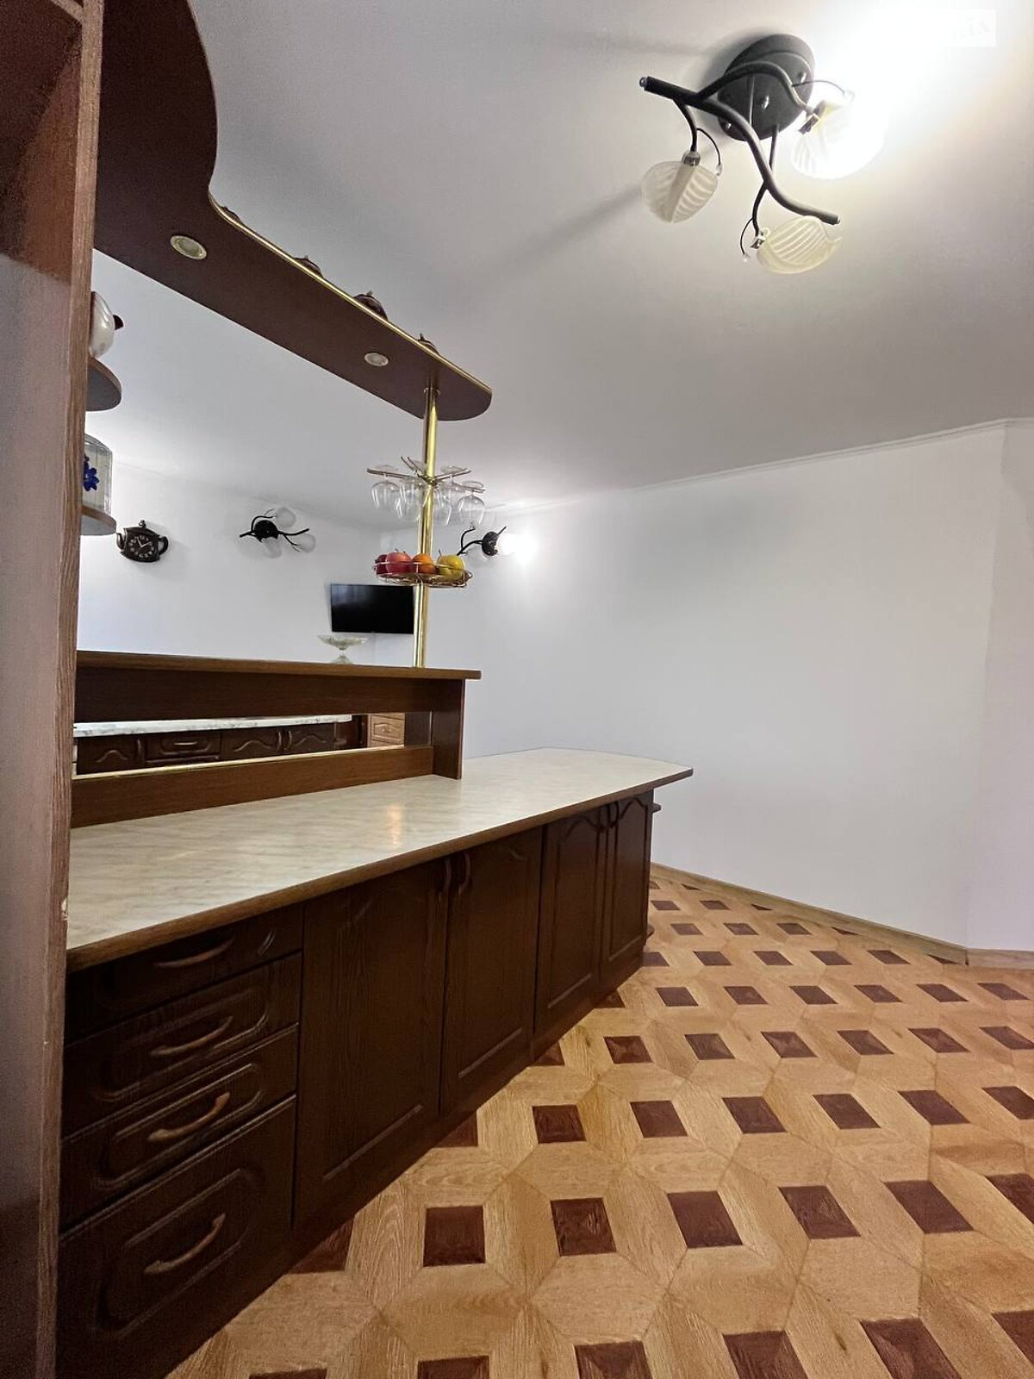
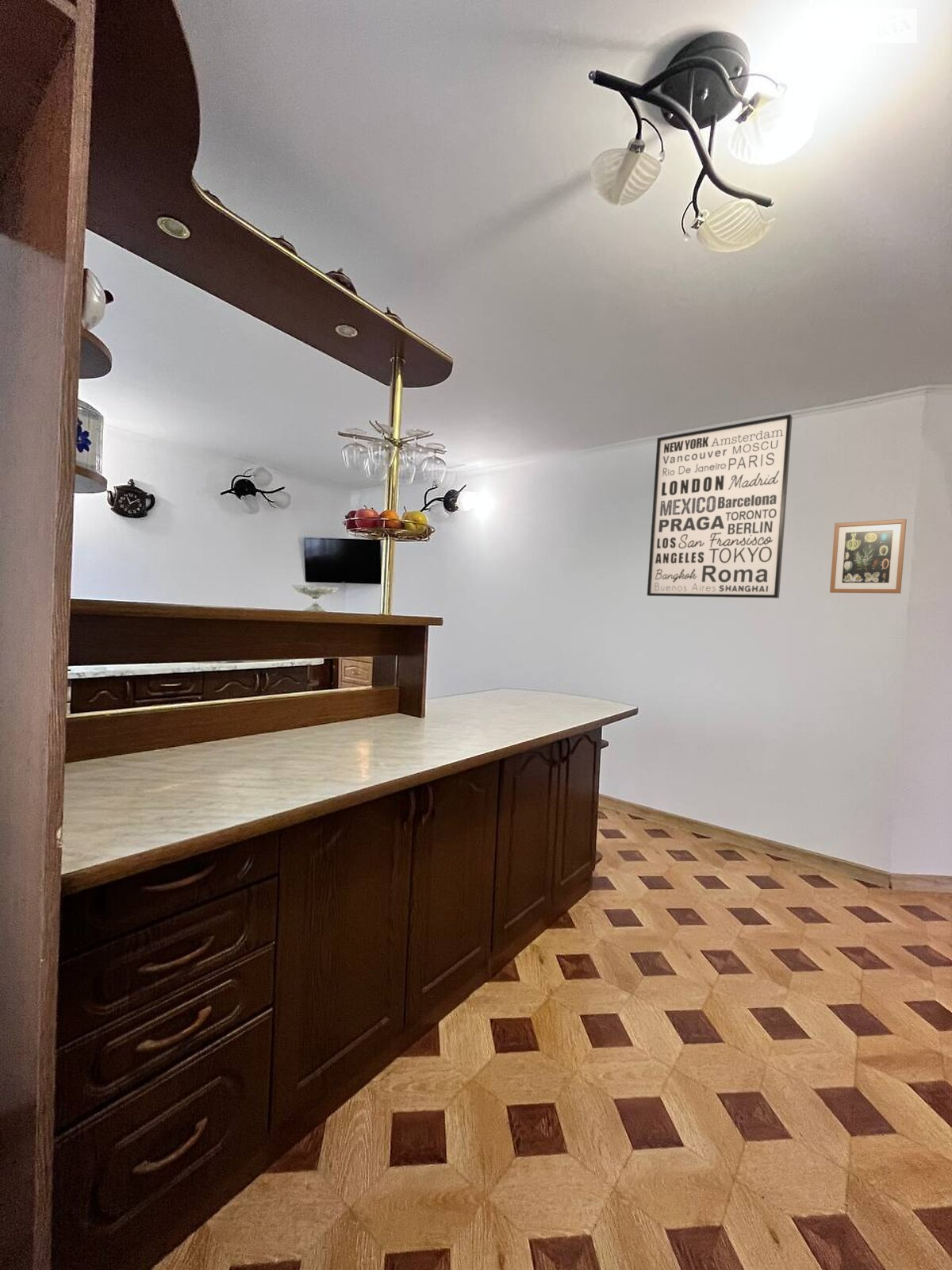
+ wall art [647,414,793,599]
+ wall art [829,518,908,595]
